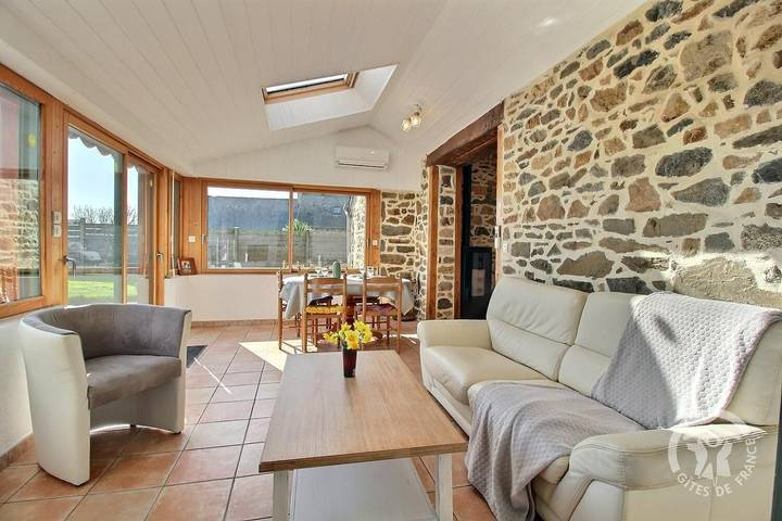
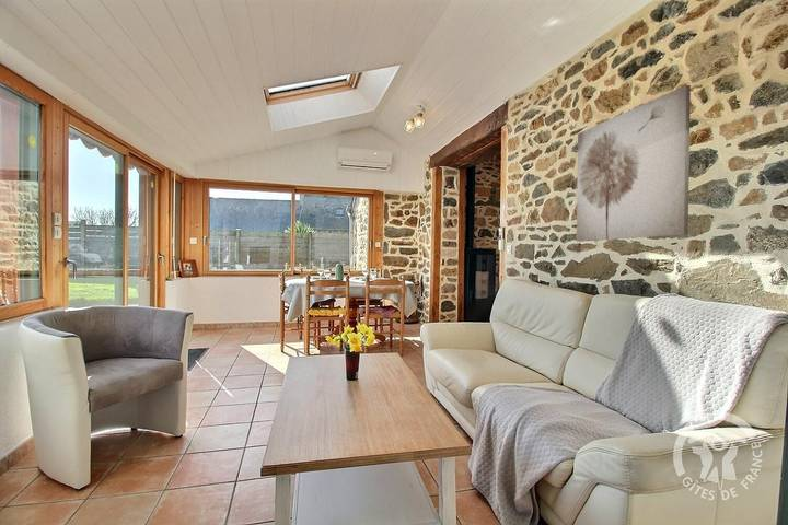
+ wall art [576,84,692,243]
